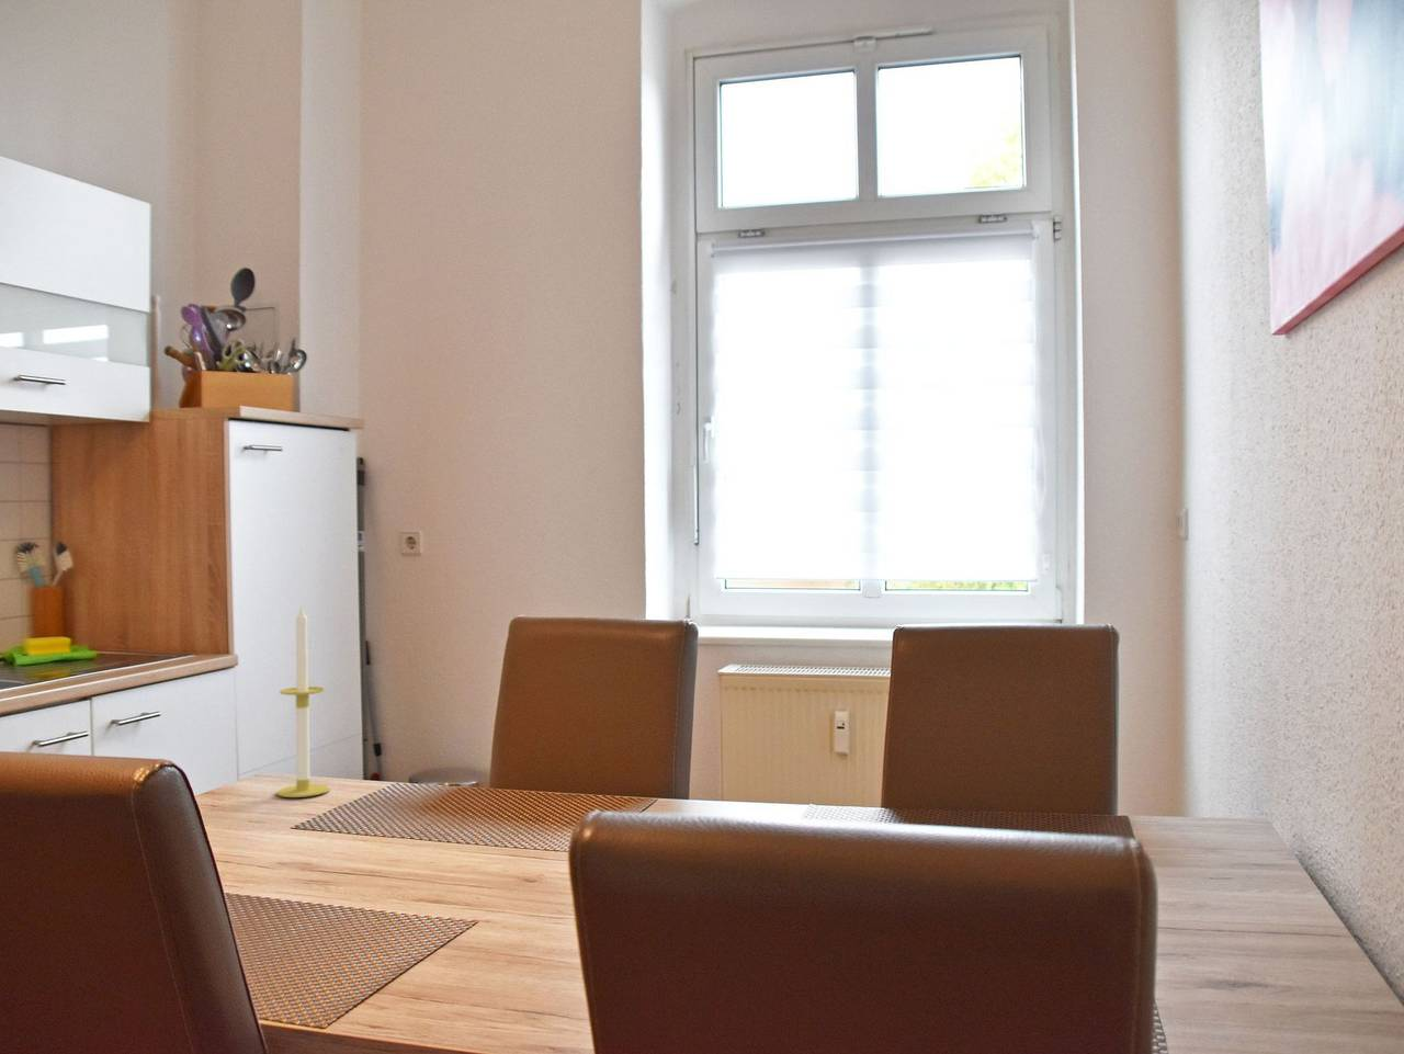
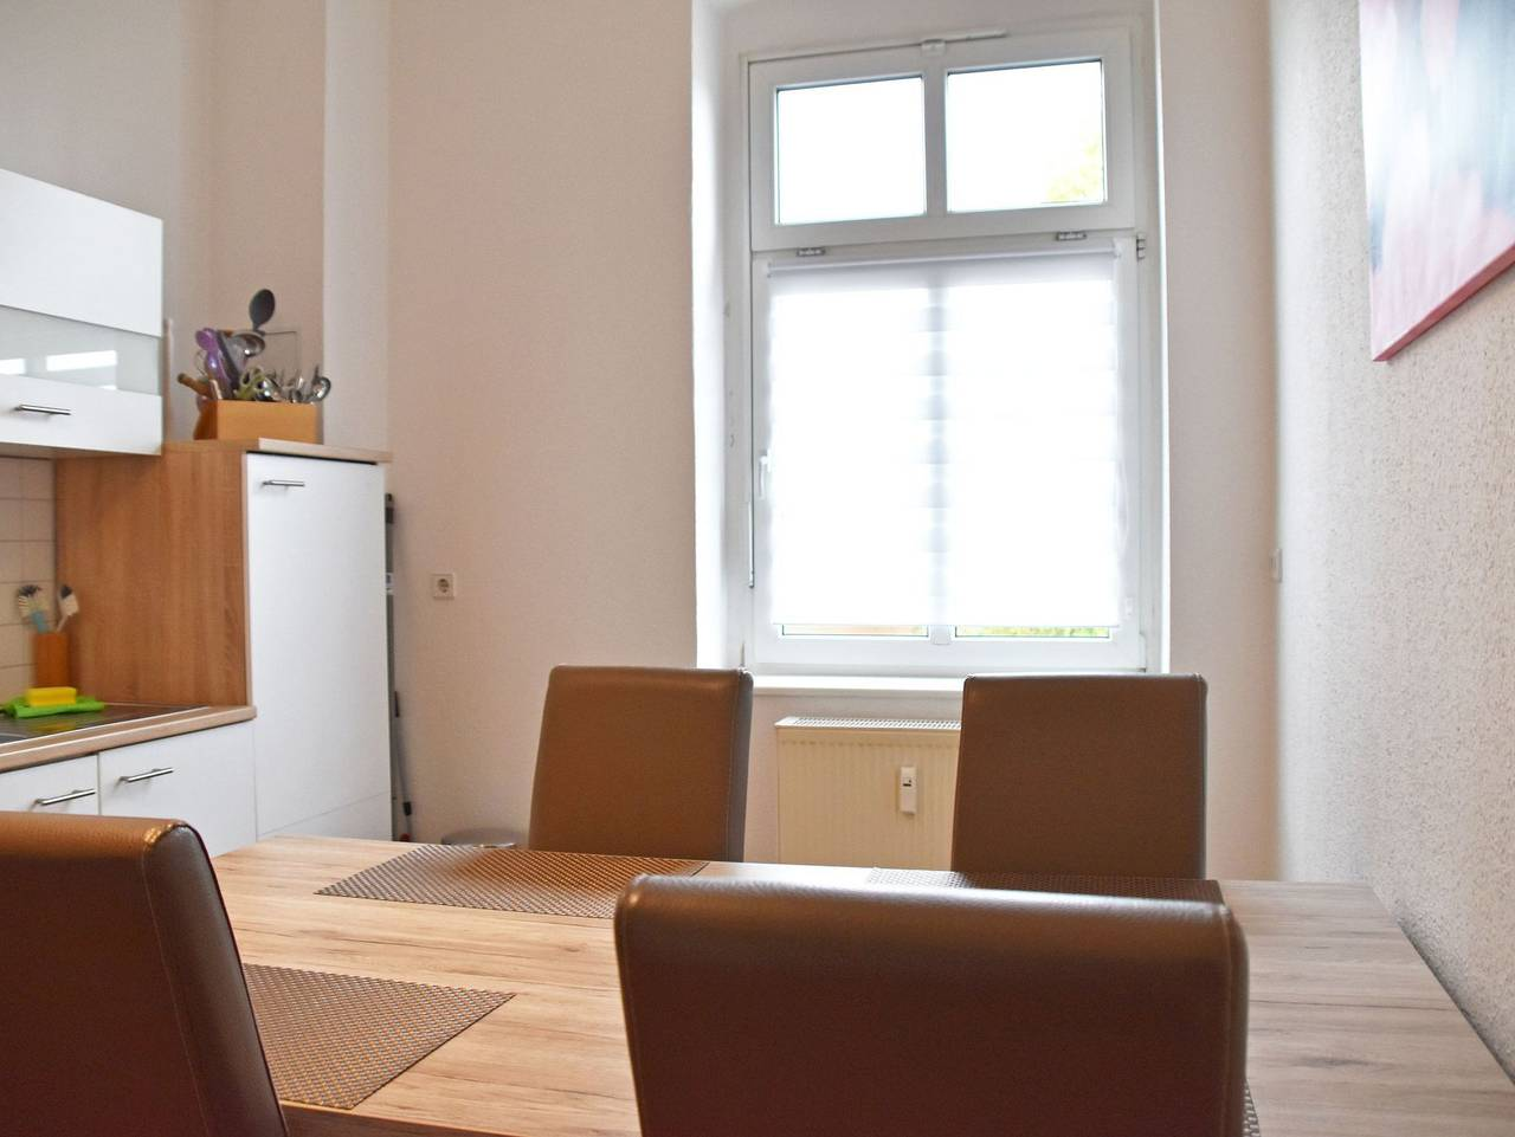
- candle [276,607,330,798]
